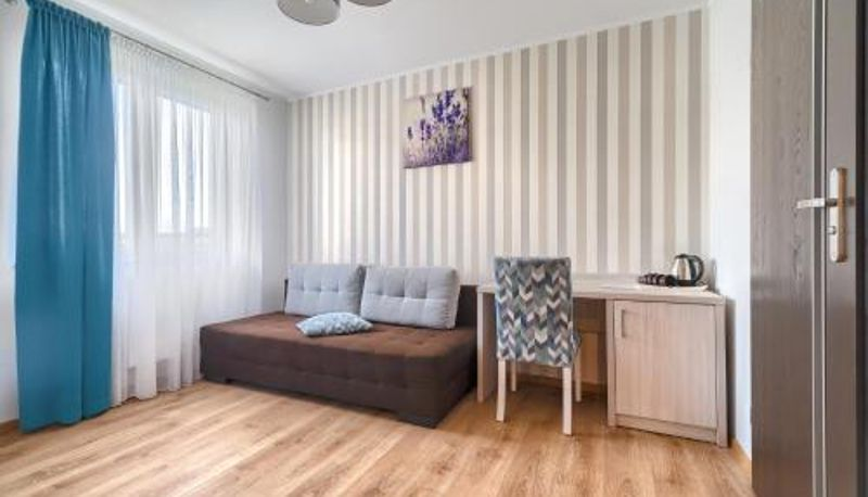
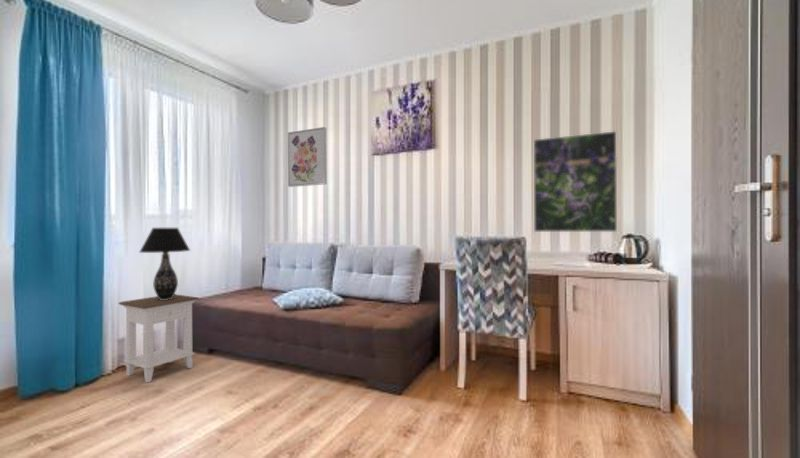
+ table lamp [139,227,191,300]
+ wall art [287,126,328,188]
+ nightstand [117,293,200,384]
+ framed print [533,130,618,233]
